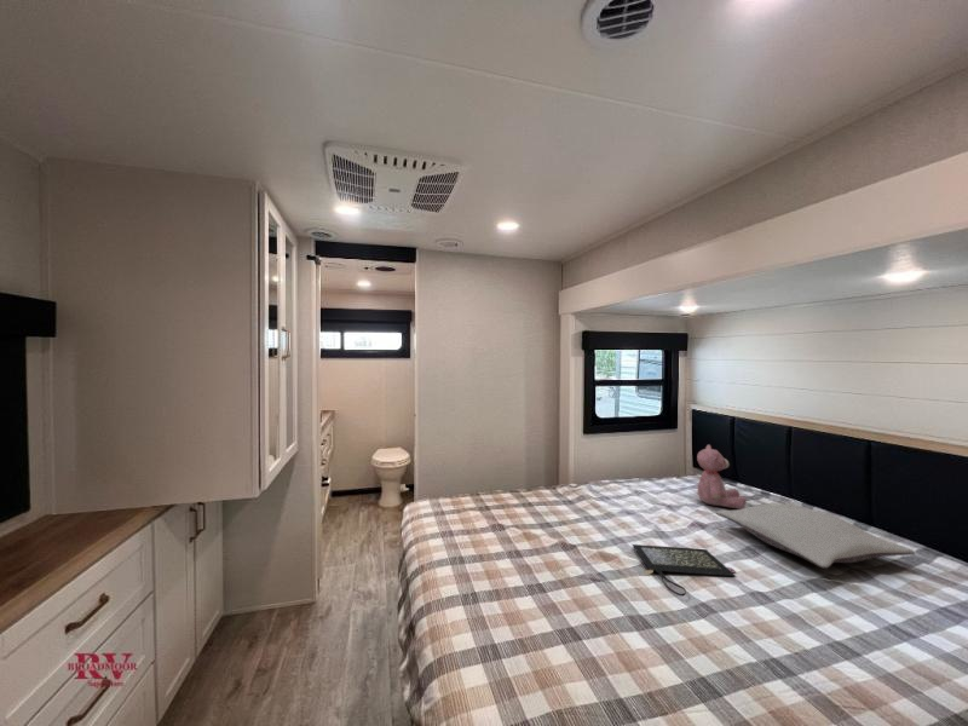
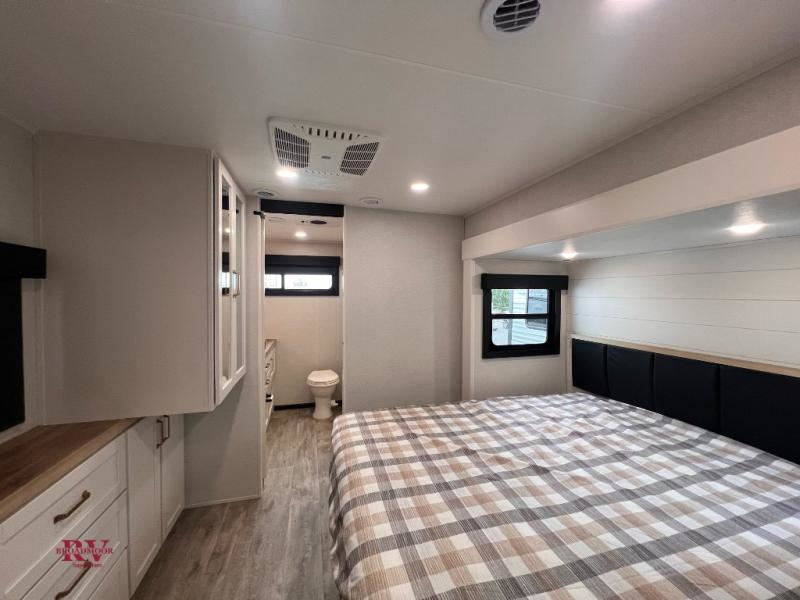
- pillow [715,502,916,570]
- teddy bear [696,444,748,509]
- clutch bag [632,543,737,598]
